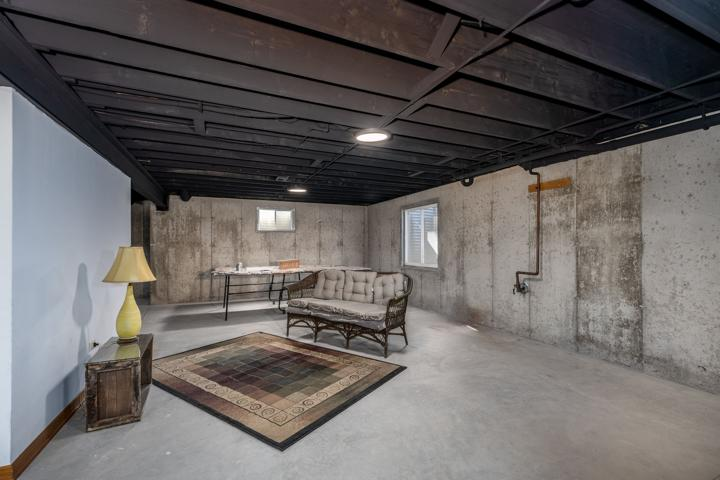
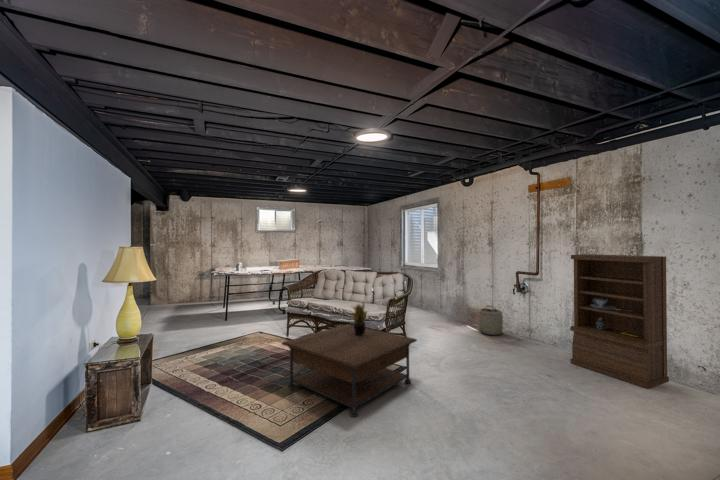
+ bookshelf [569,253,670,390]
+ coffee table [281,323,418,418]
+ potted plant [349,300,369,336]
+ basket [477,304,504,336]
